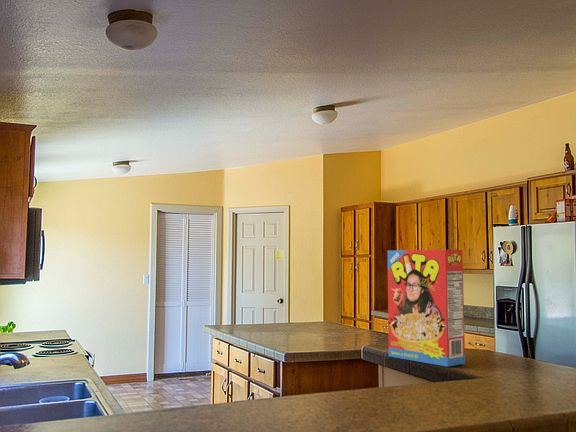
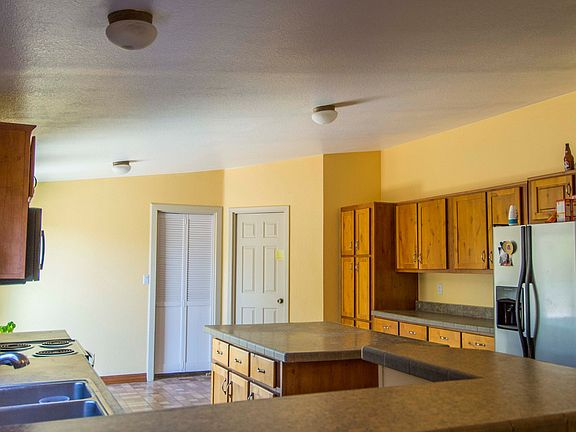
- cereal box [387,249,466,368]
